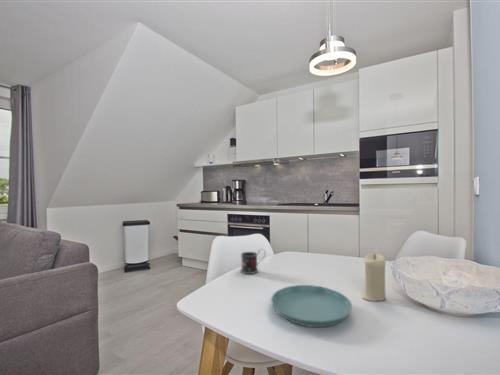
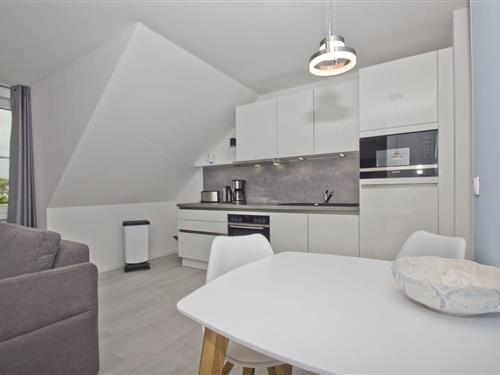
- saucer [270,284,353,328]
- mug [240,248,266,275]
- candle [362,252,387,302]
